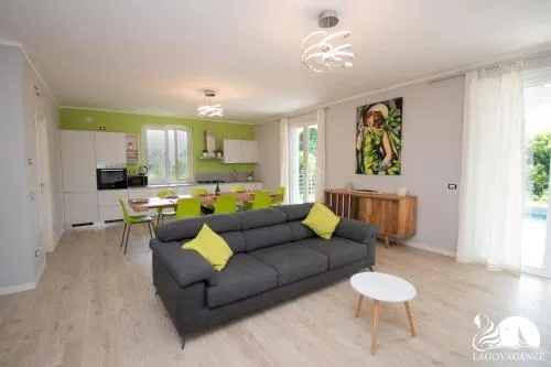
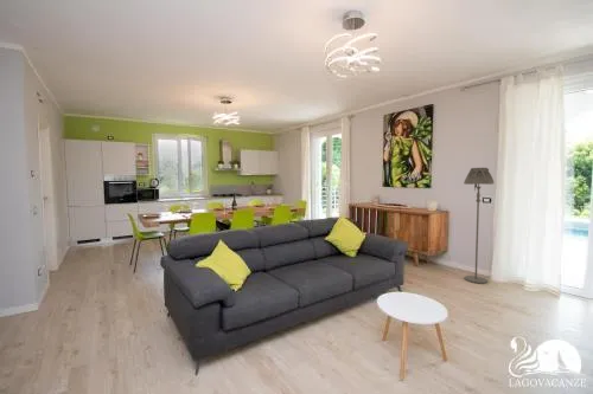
+ floor lamp [463,167,495,284]
